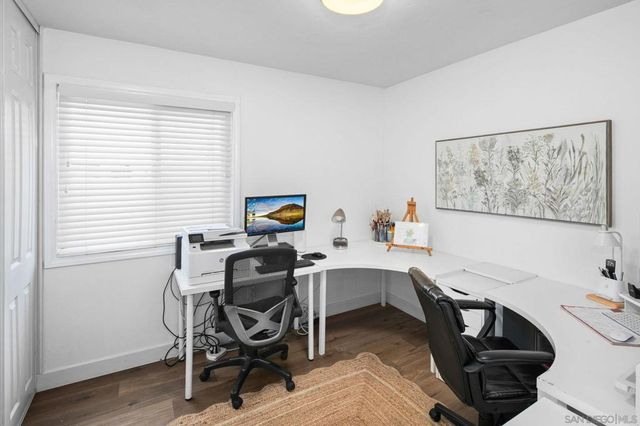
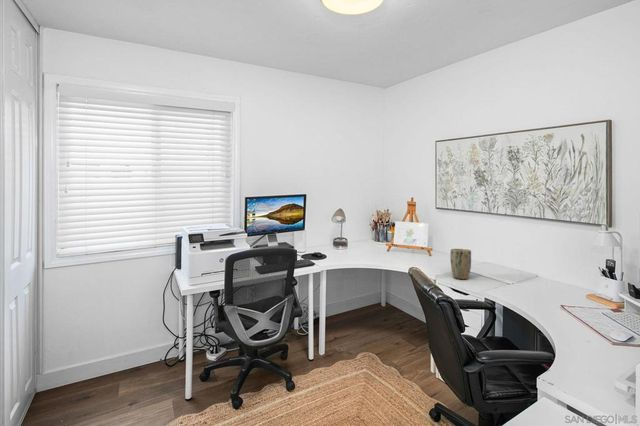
+ plant pot [450,248,472,280]
